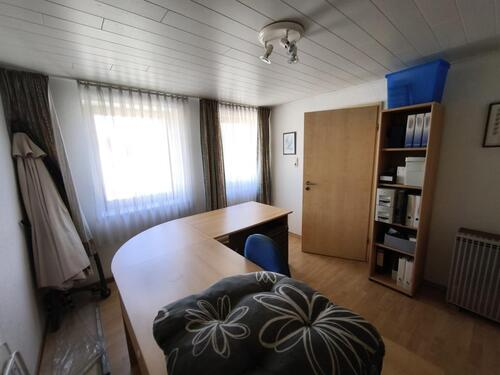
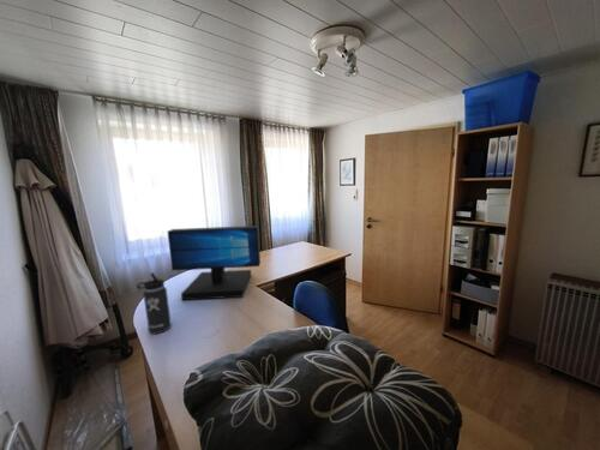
+ monitor [167,224,262,301]
+ thermos bottle [136,271,173,335]
